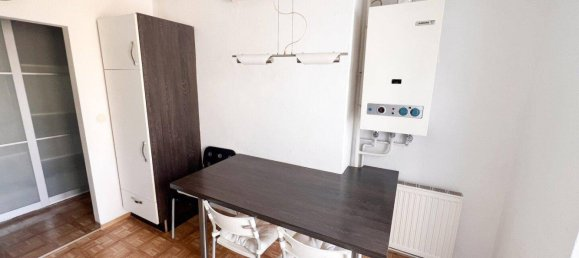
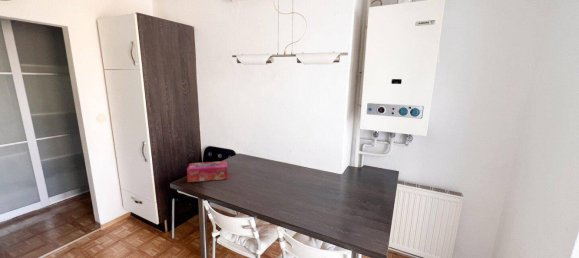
+ tissue box [186,160,228,183]
